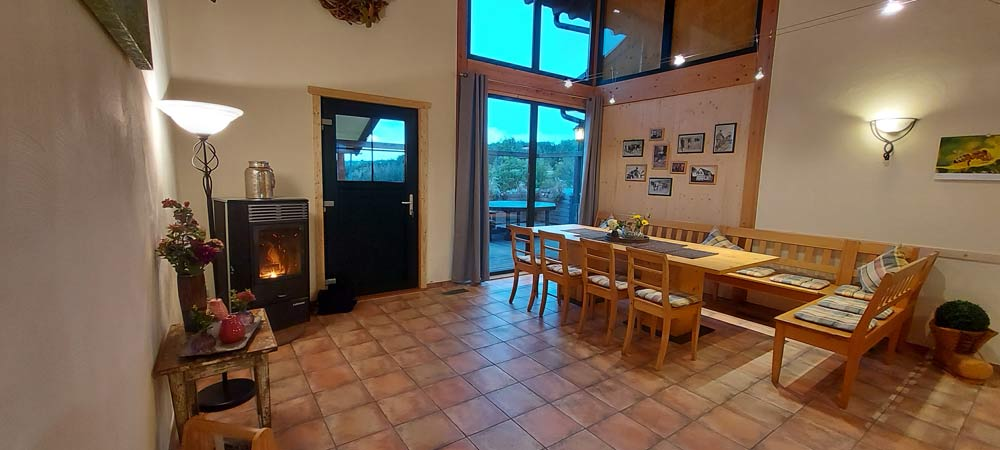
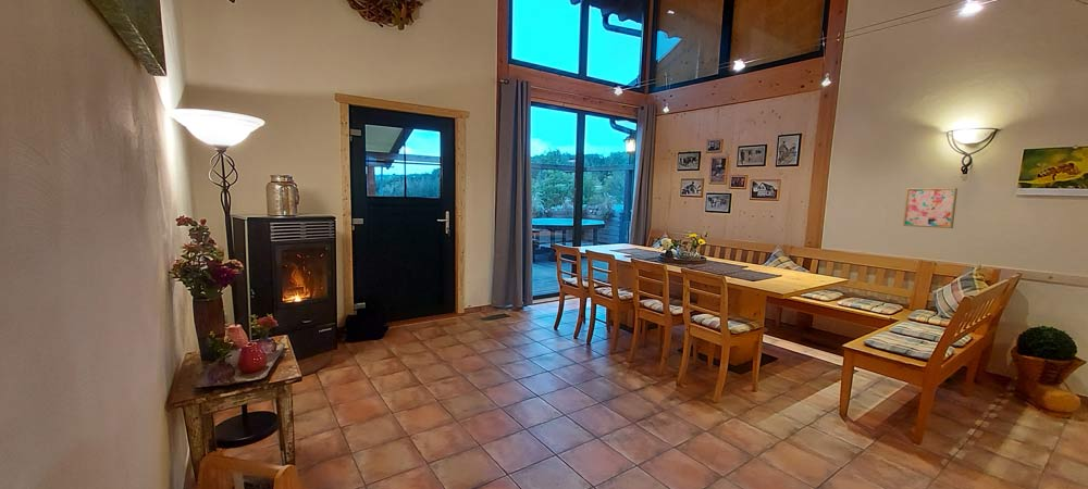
+ wall art [902,187,959,229]
